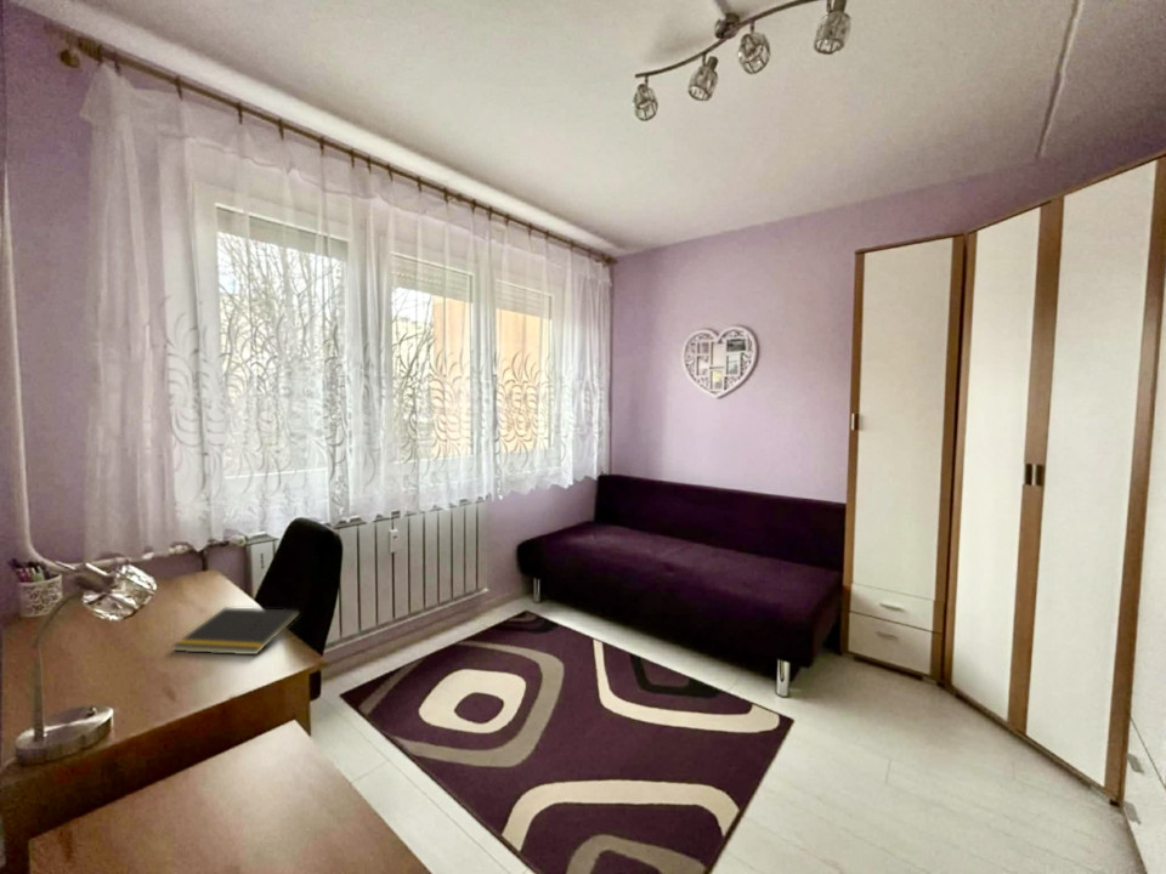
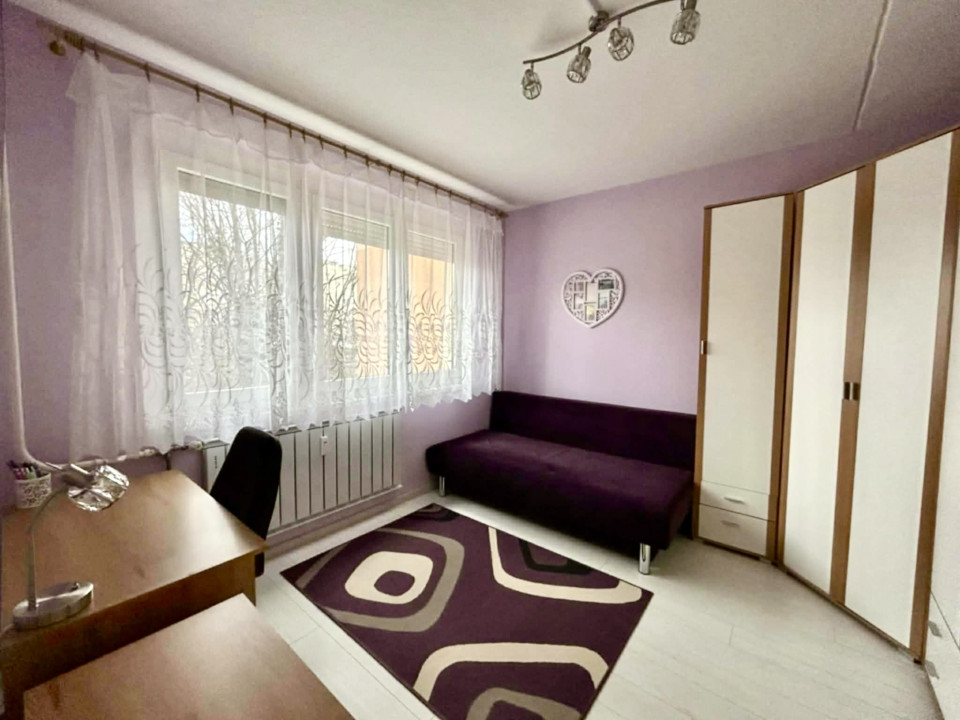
- notepad [171,607,301,656]
